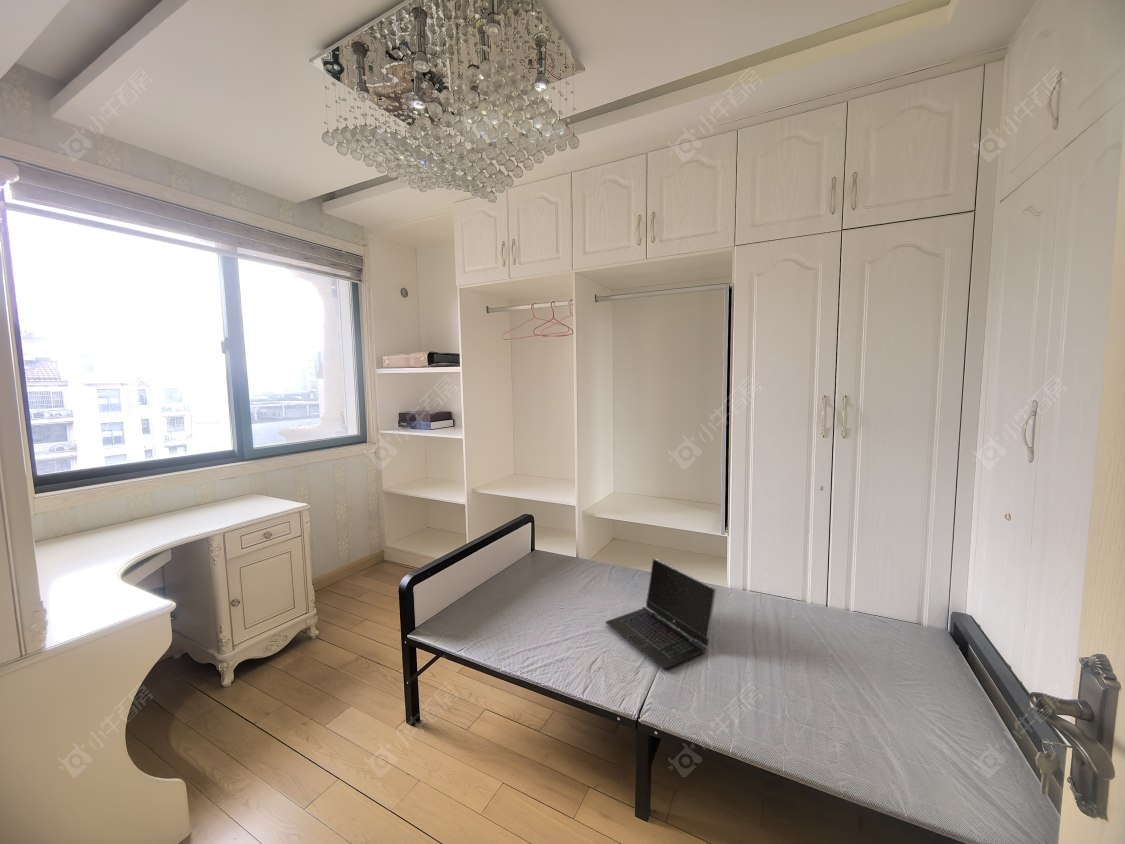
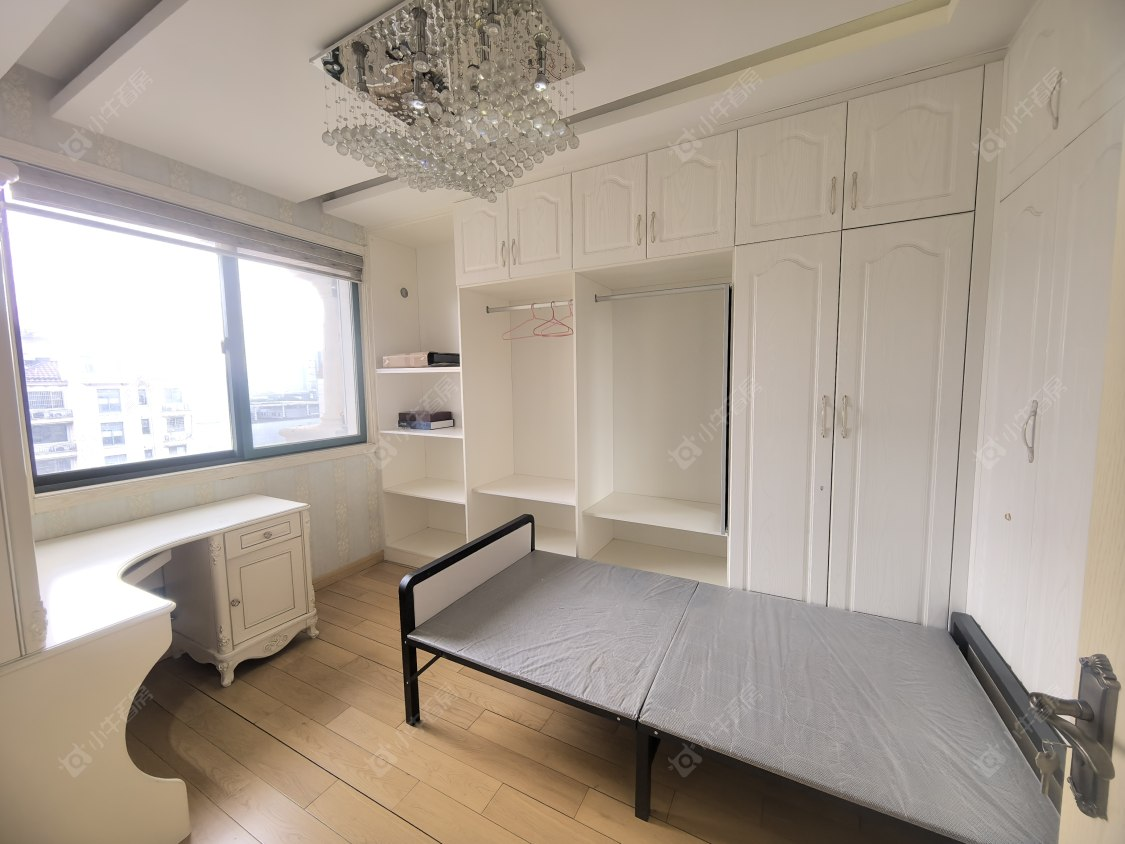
- laptop computer [605,557,717,670]
